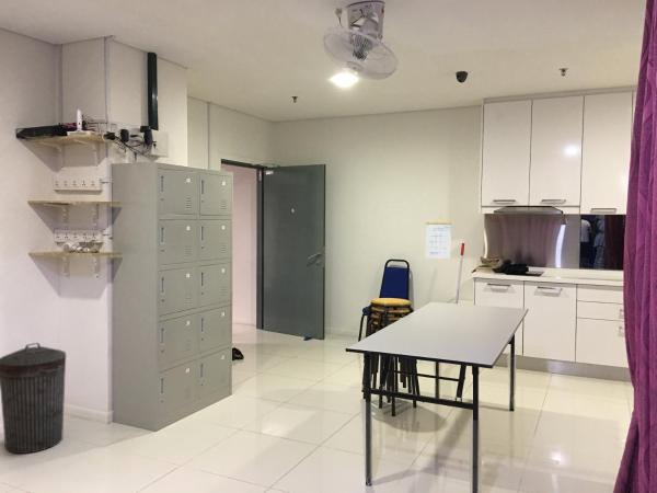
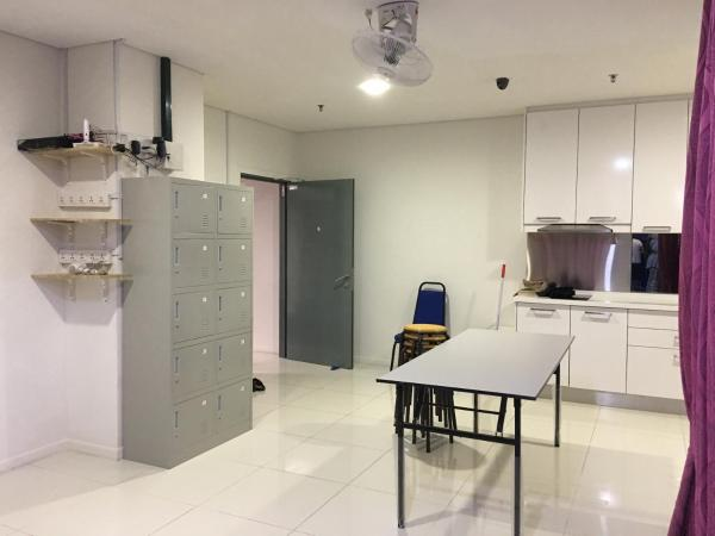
- trash can [0,342,67,455]
- calendar [425,214,452,260]
